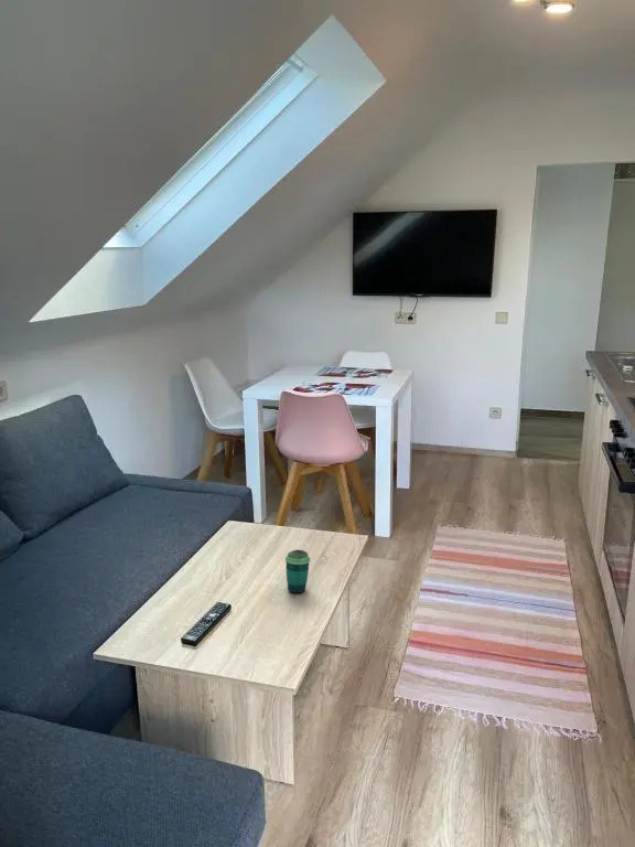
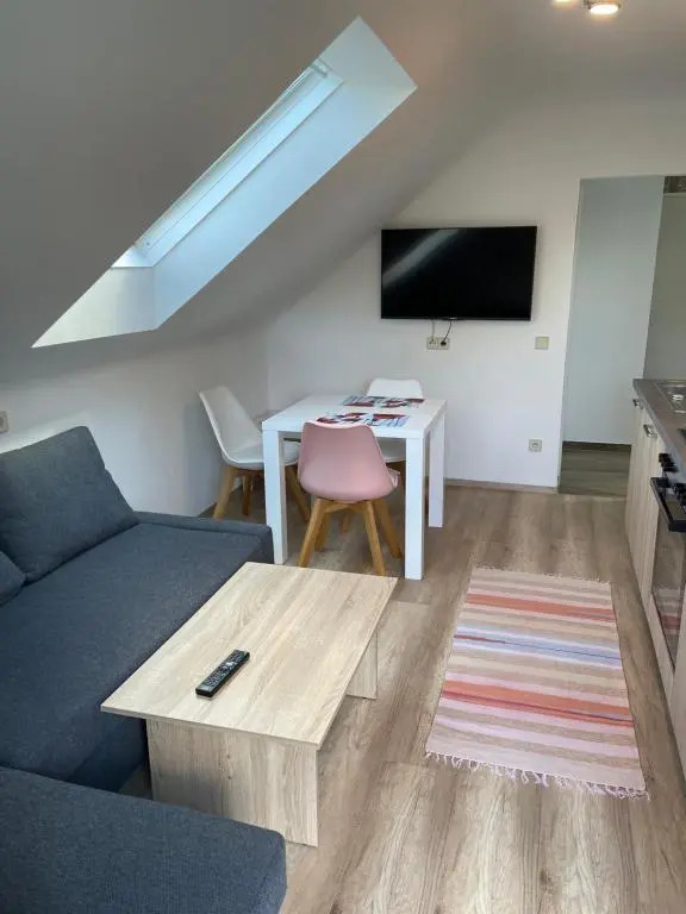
- cup [284,549,311,594]
